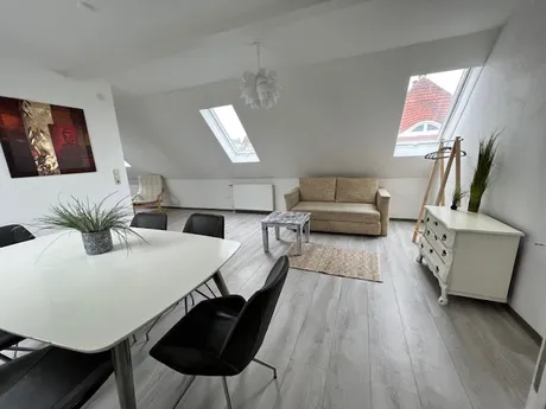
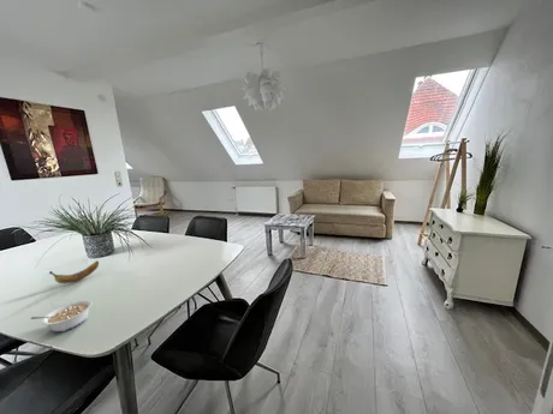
+ legume [30,299,94,334]
+ banana [48,260,100,284]
